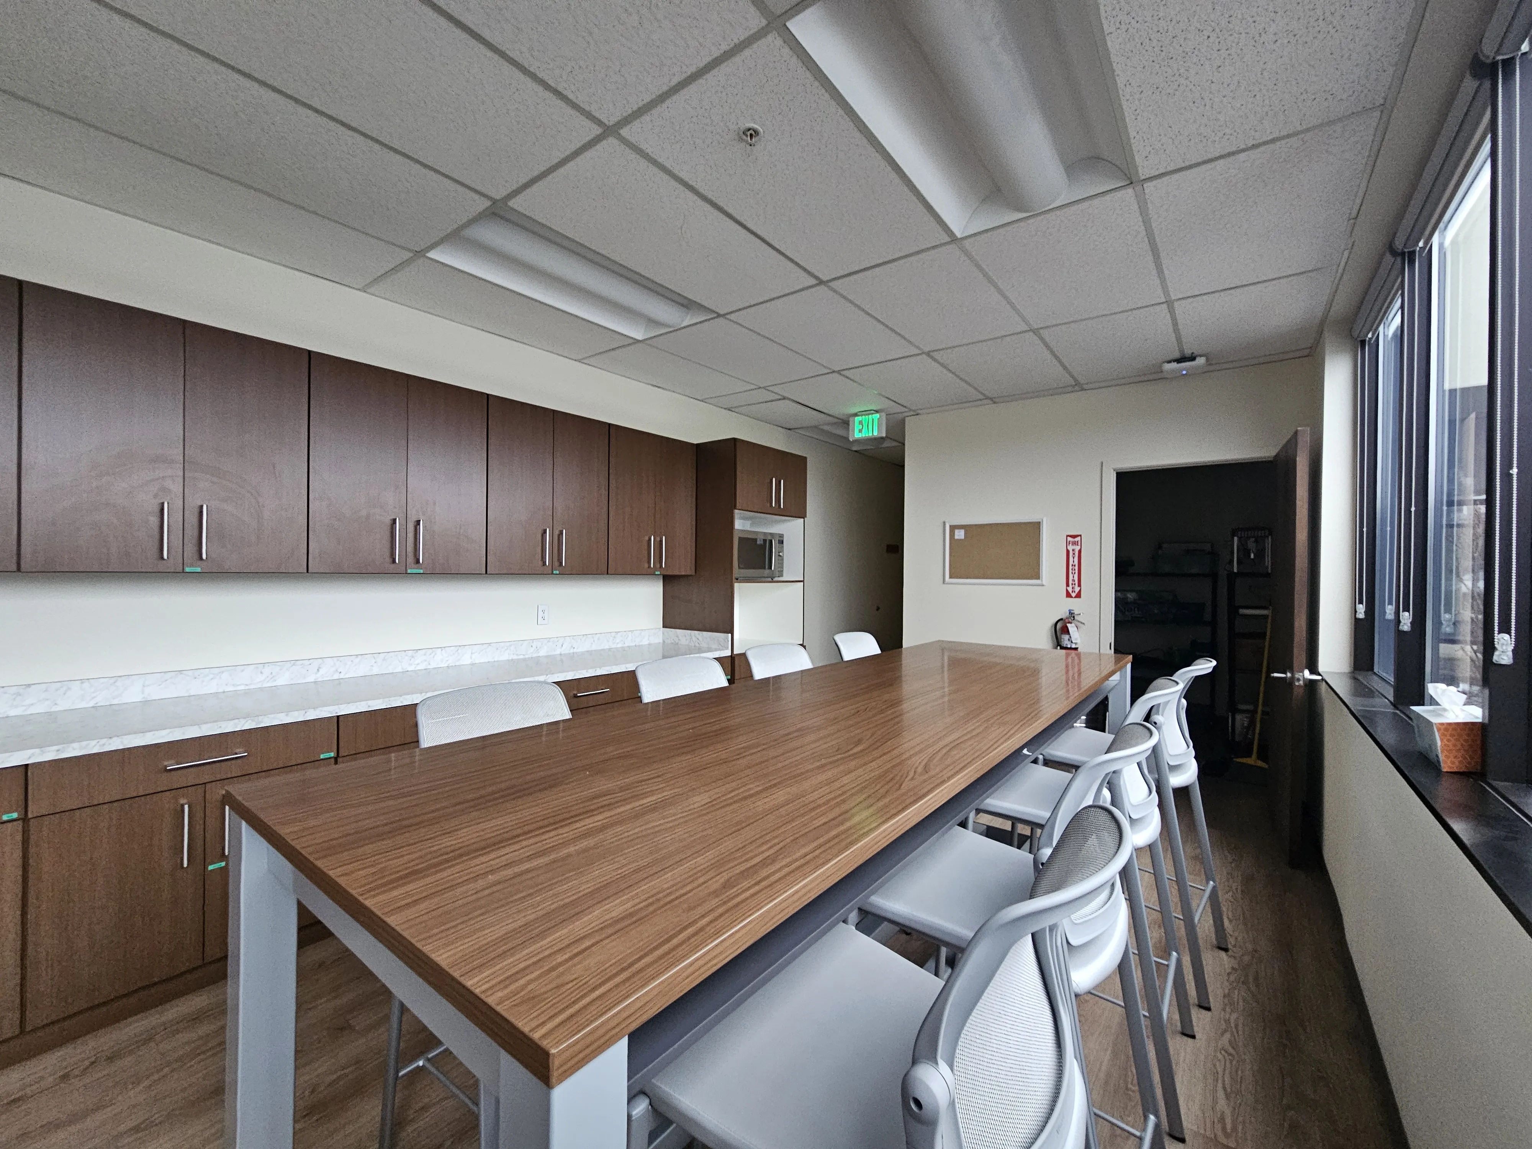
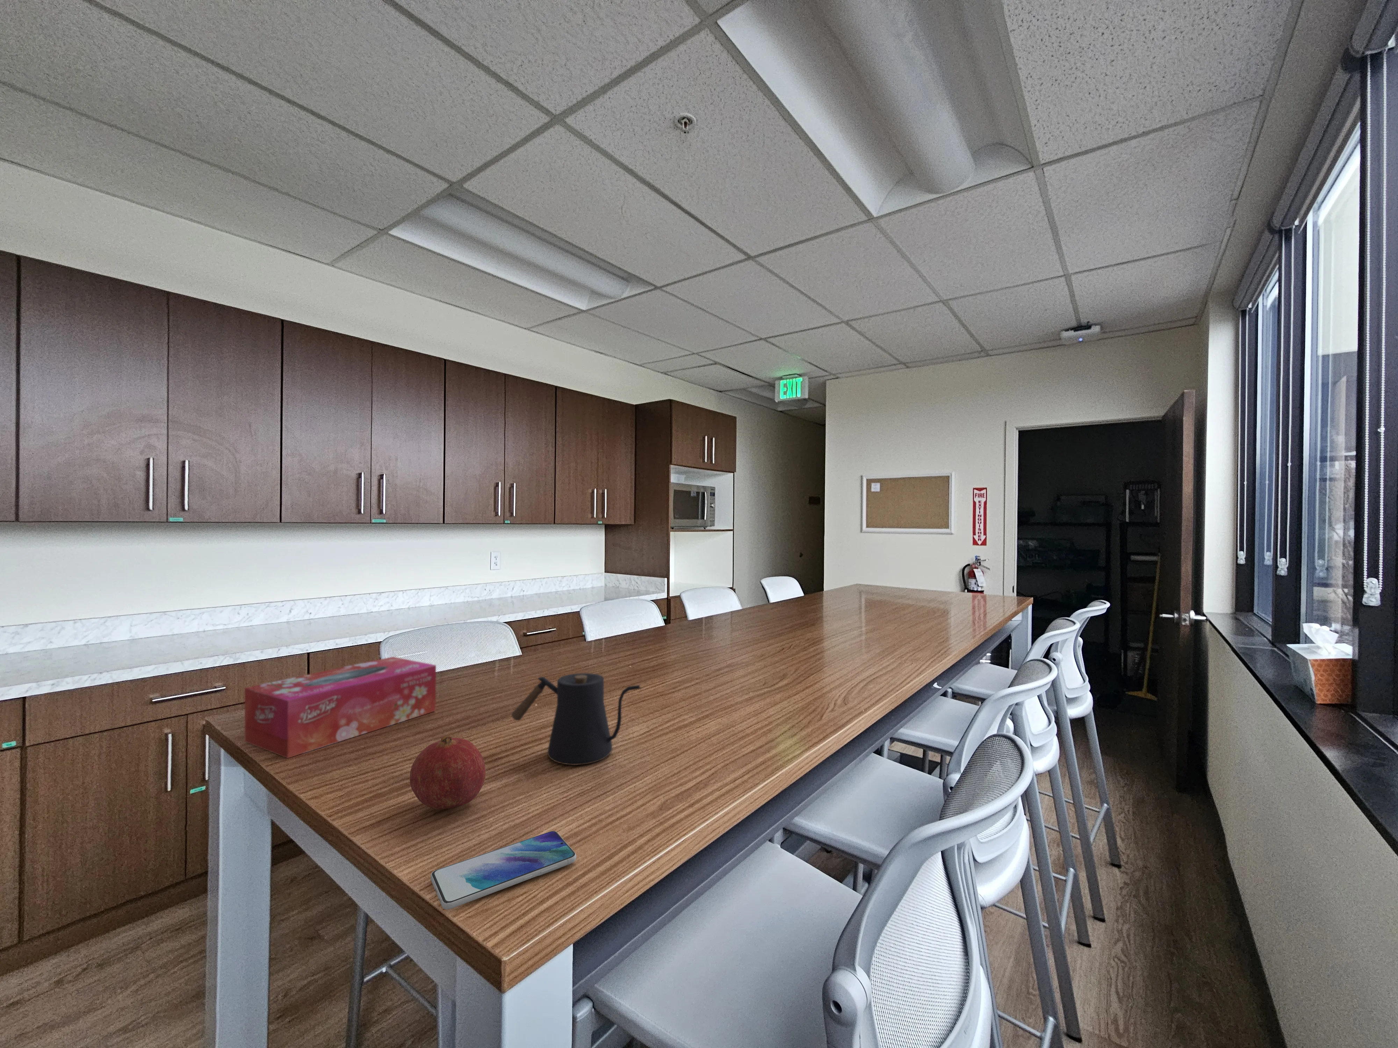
+ kettle [512,673,643,765]
+ smartphone [430,831,577,909]
+ tissue box [244,656,437,758]
+ fruit [409,735,487,810]
